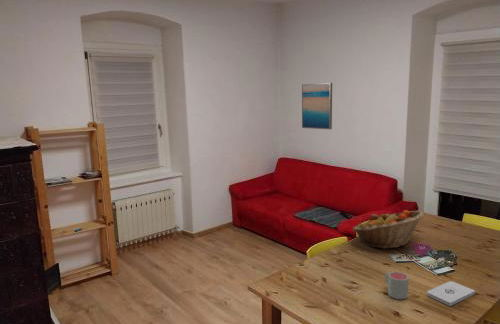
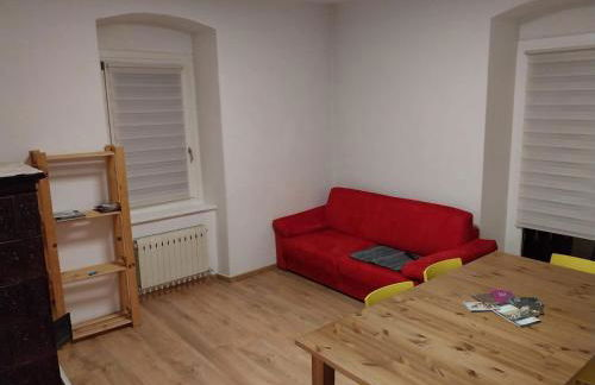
- mug [384,271,410,300]
- notepad [426,280,476,307]
- fruit basket [352,209,424,250]
- wall art [301,82,333,130]
